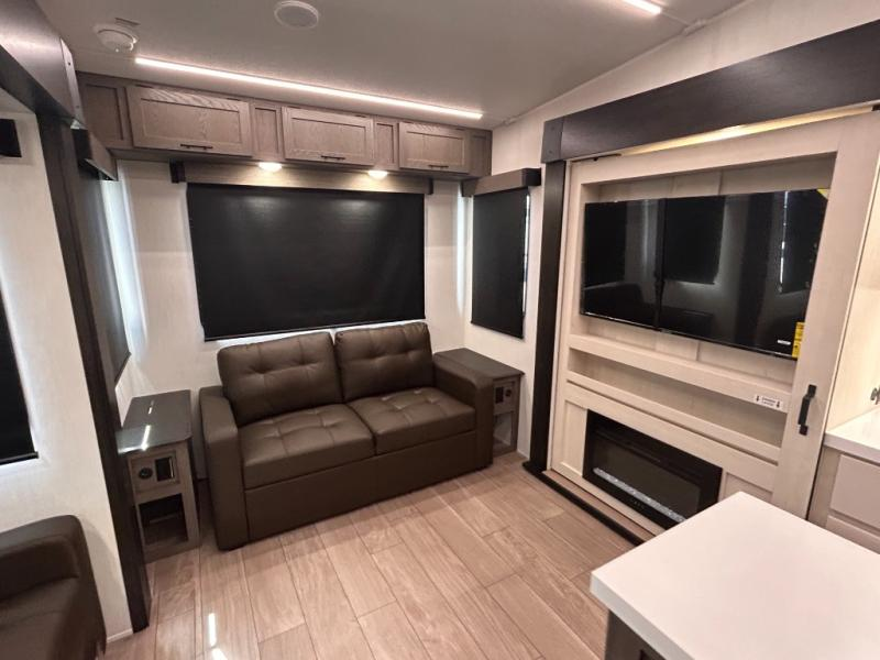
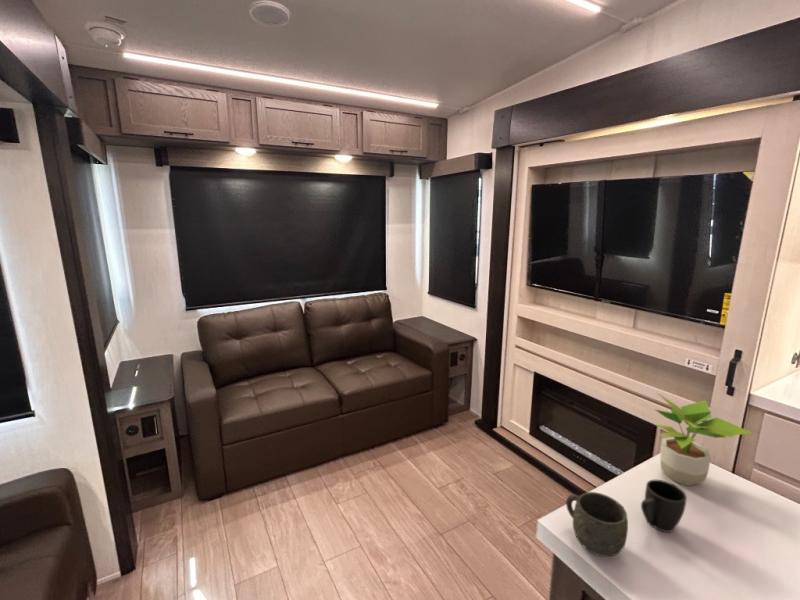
+ mug [565,491,629,557]
+ mug [640,479,688,533]
+ potted plant [653,391,753,487]
